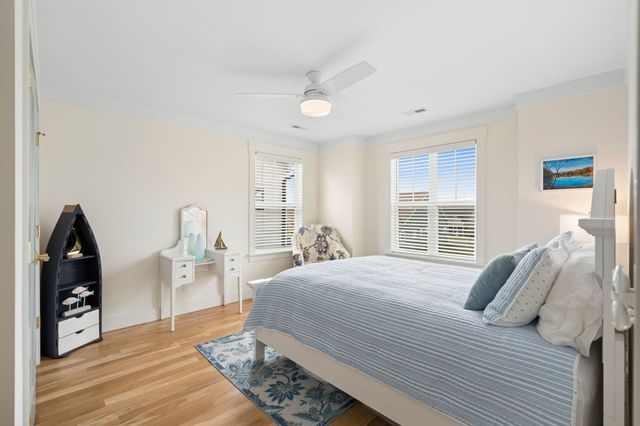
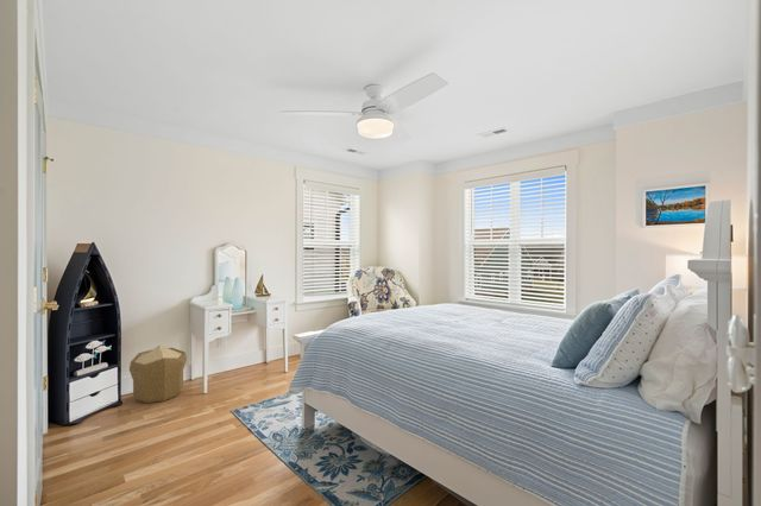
+ pouf [128,344,188,404]
